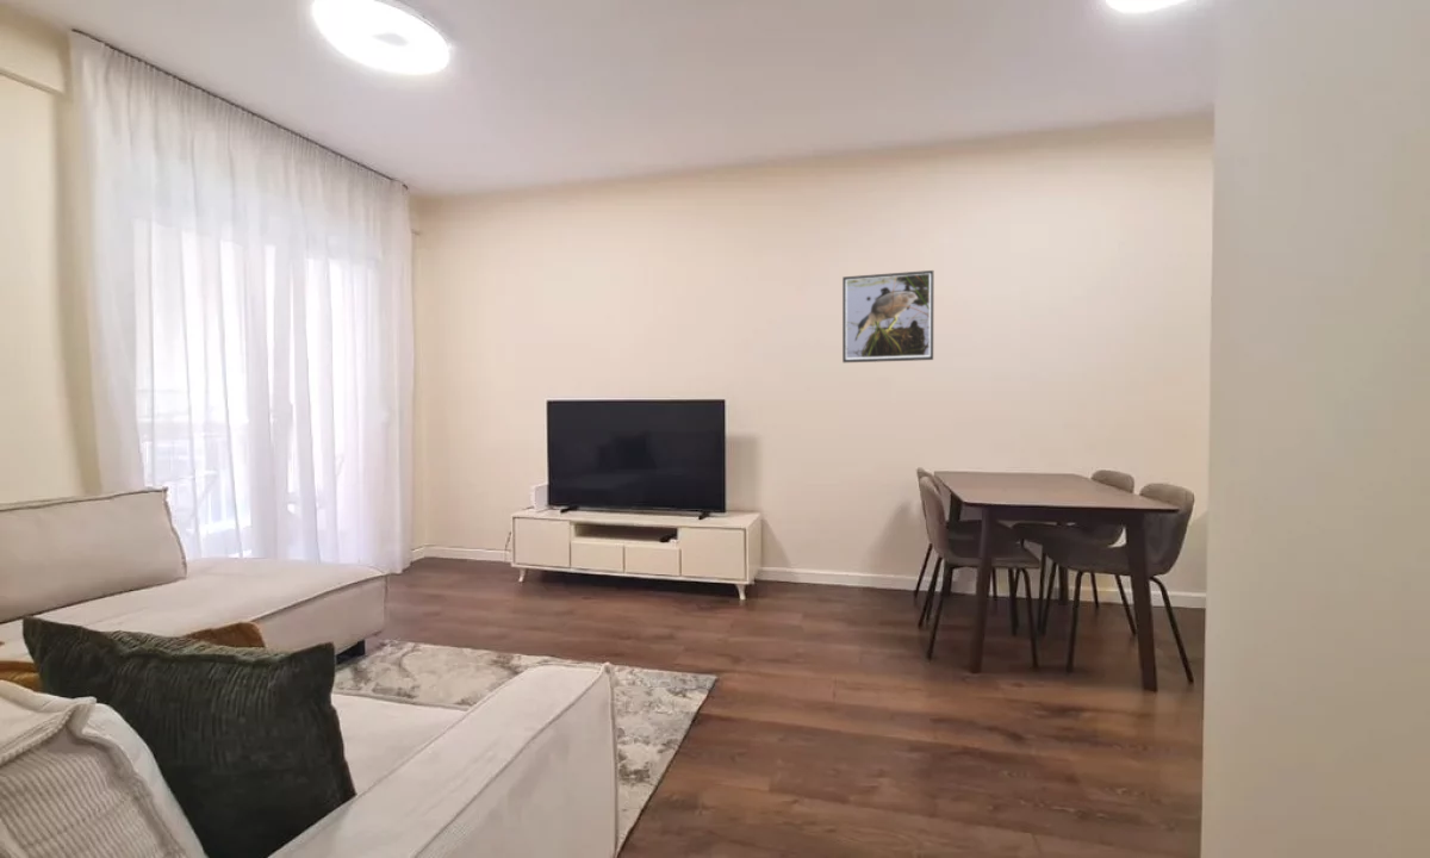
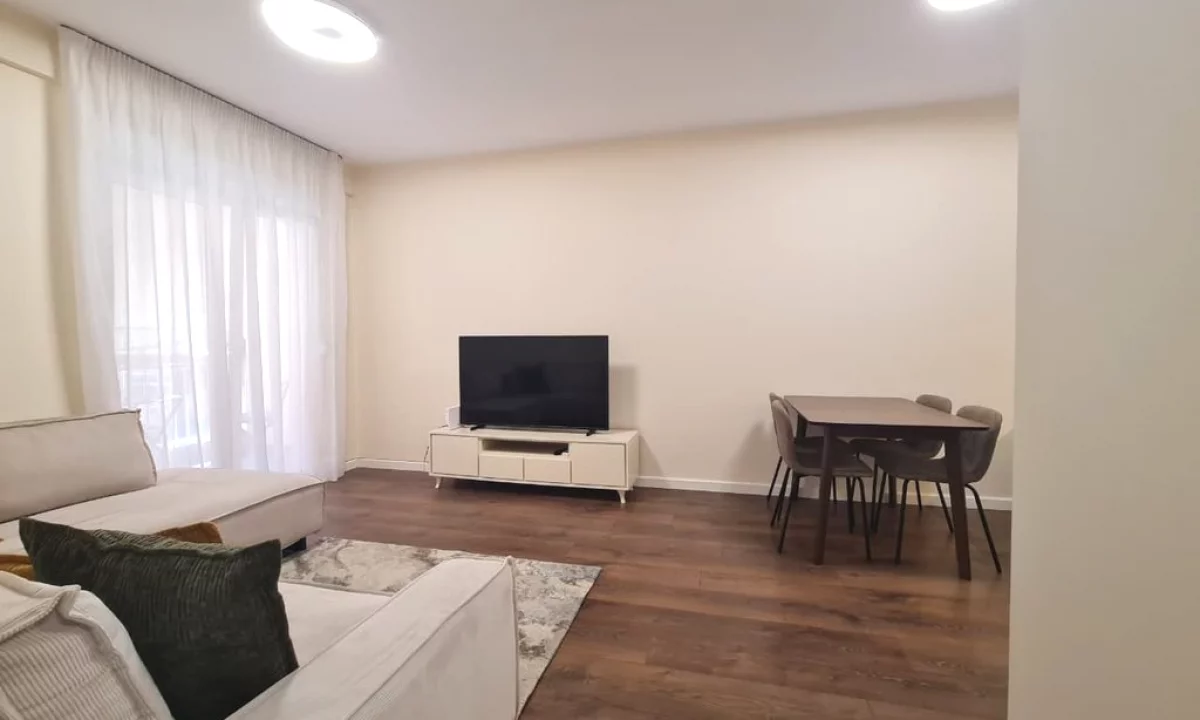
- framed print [841,269,934,363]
